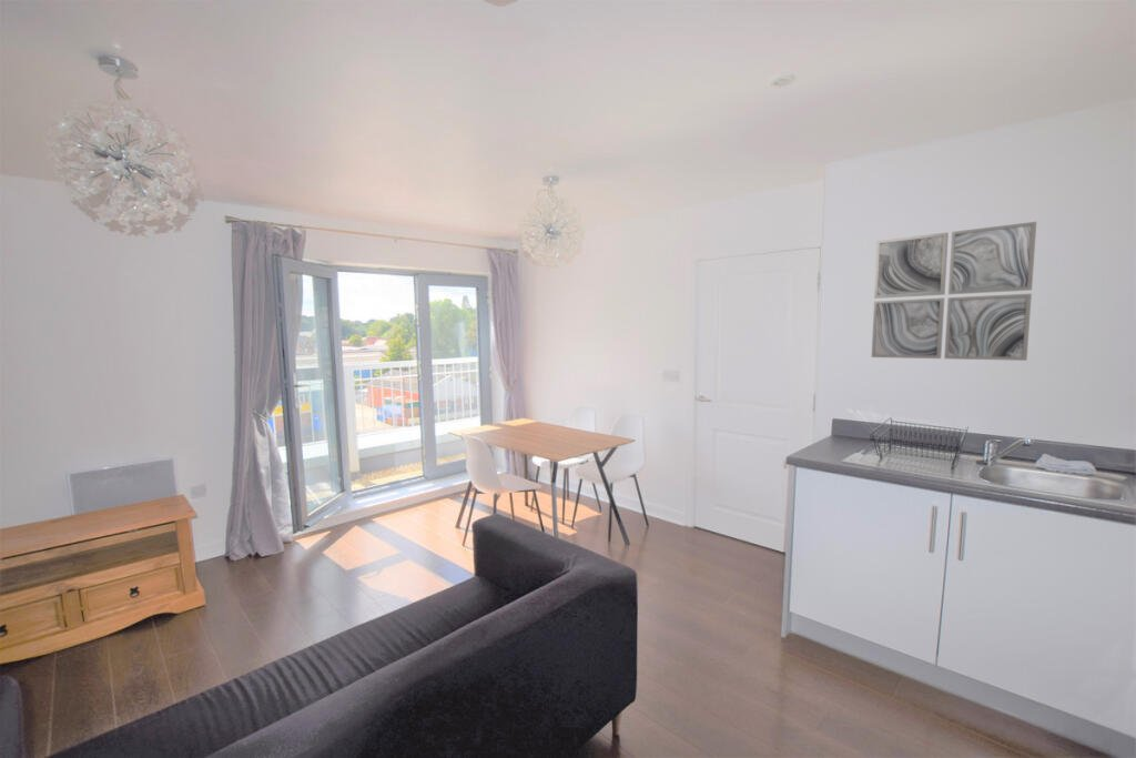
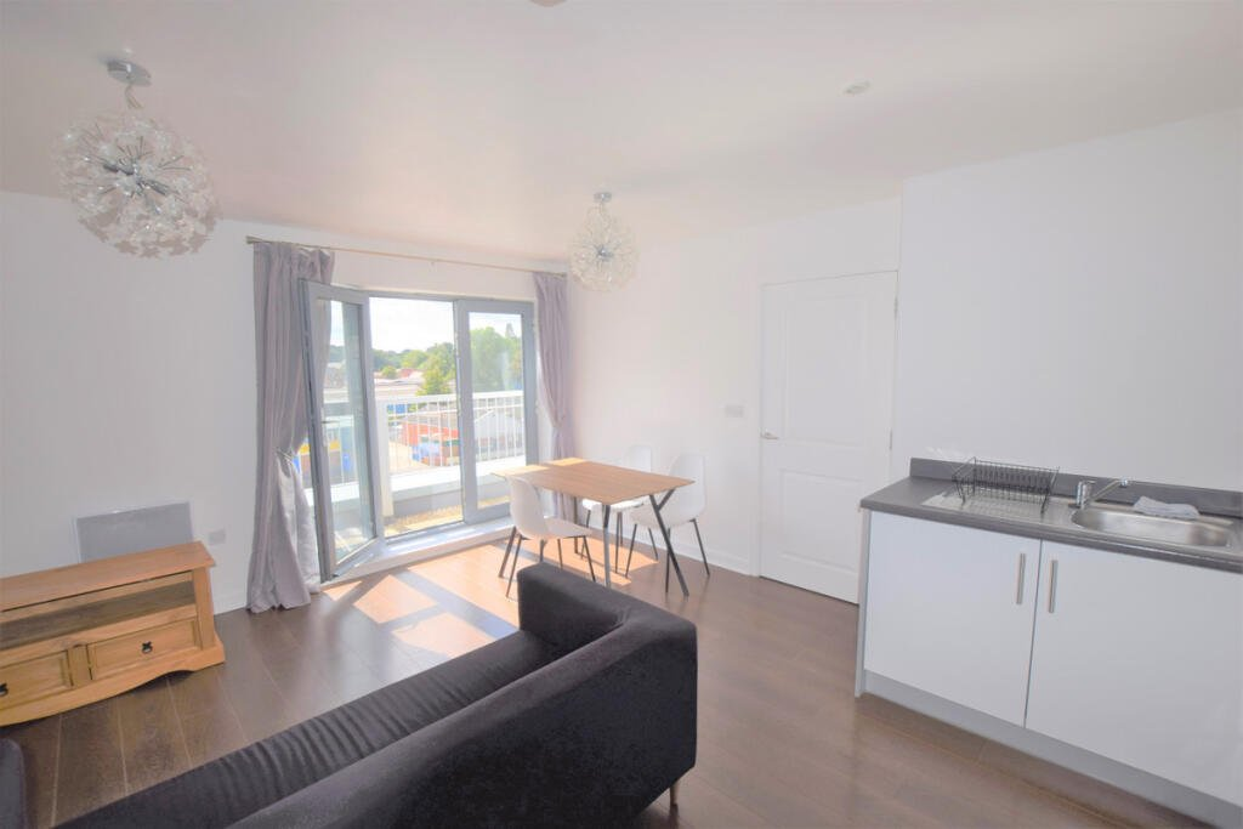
- wall art [871,221,1037,362]
